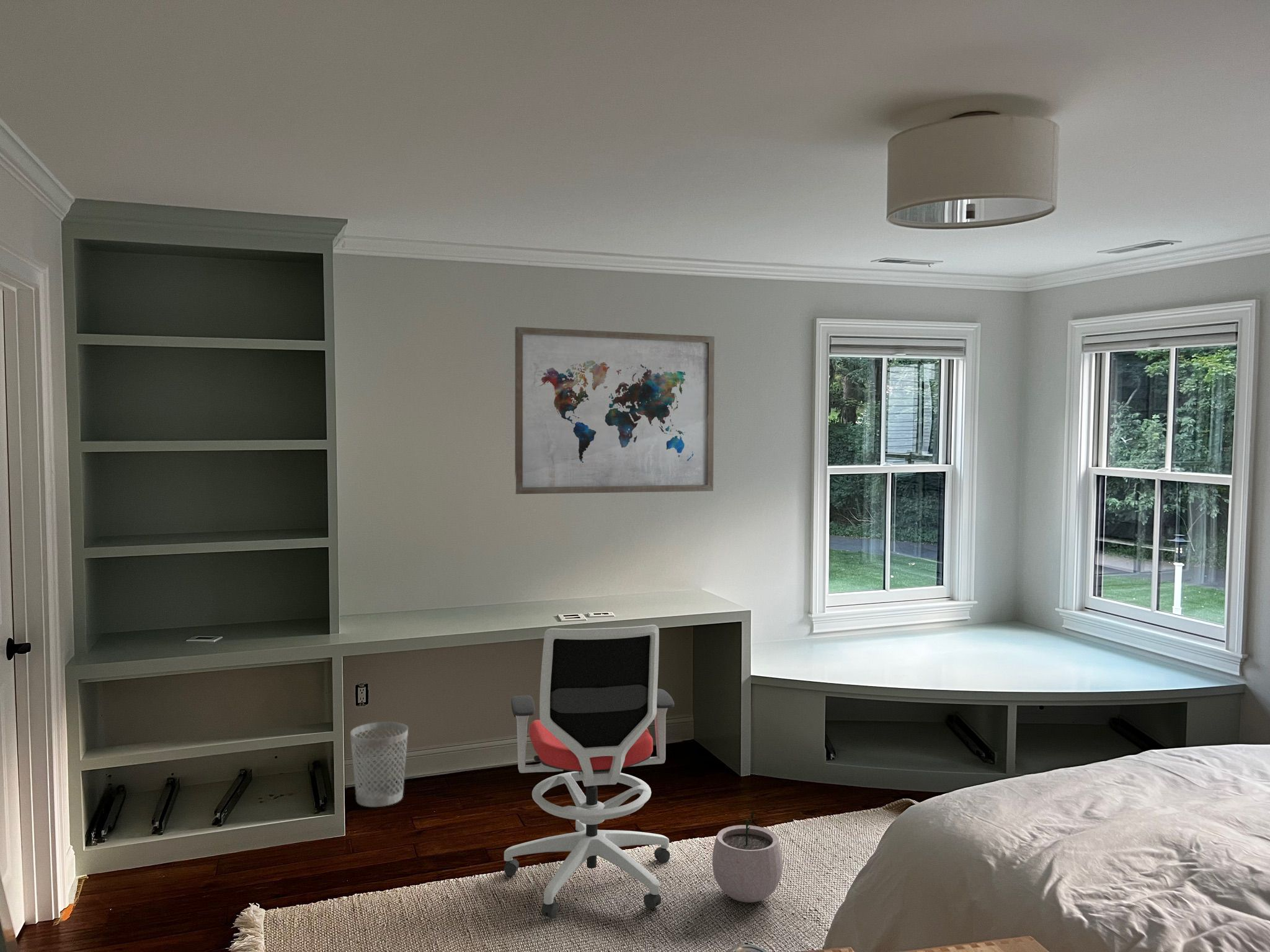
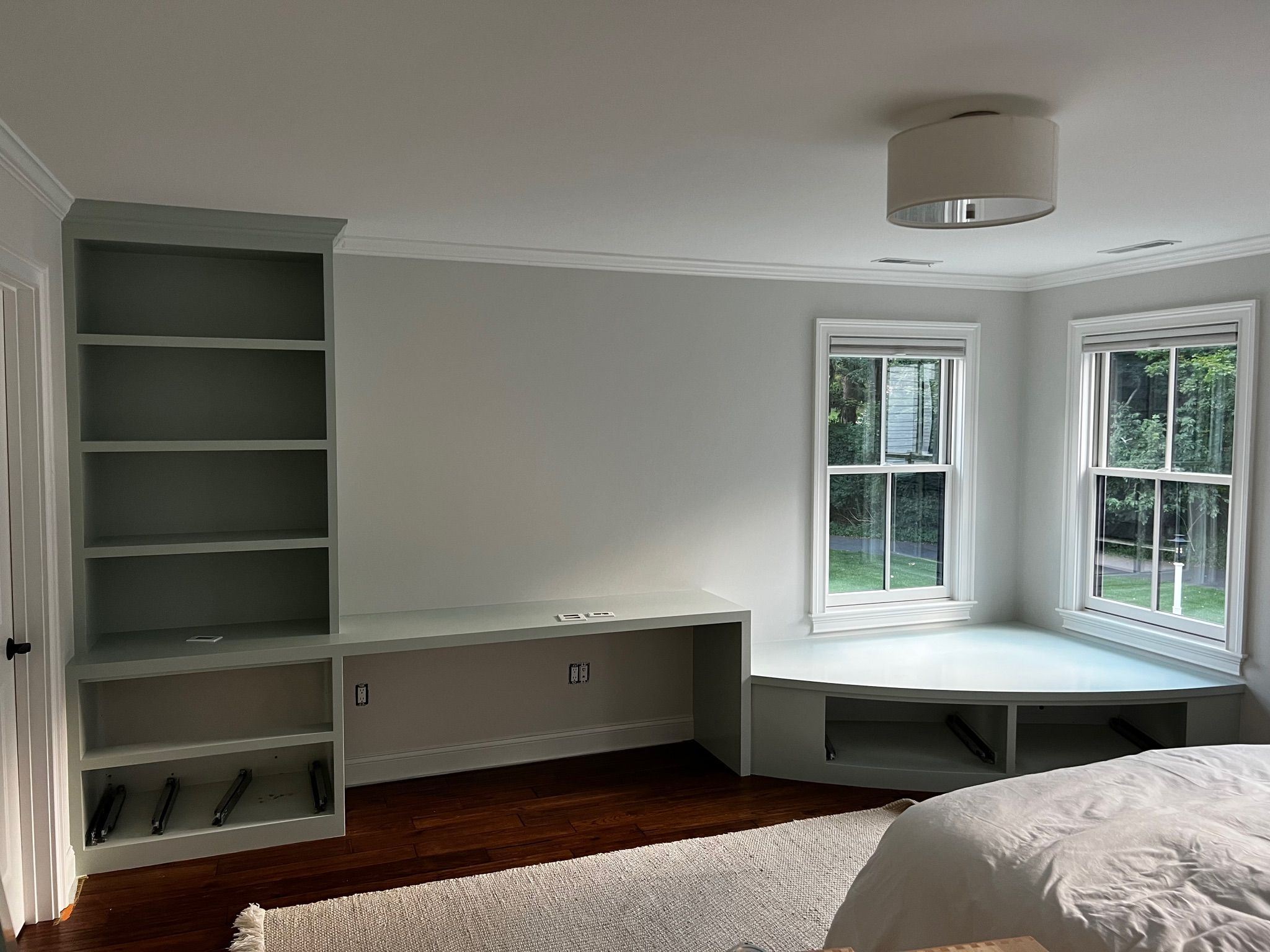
- office chair [503,624,675,919]
- plant pot [712,810,783,903]
- wall art [515,327,715,495]
- wastebasket [350,721,409,808]
